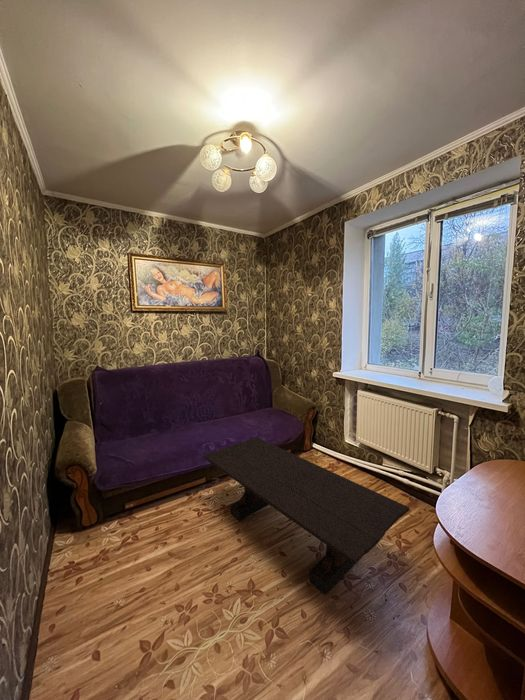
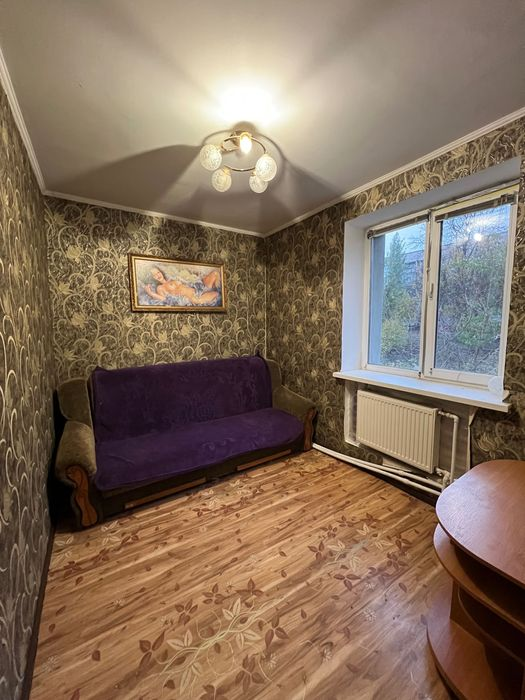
- coffee table [202,436,410,596]
